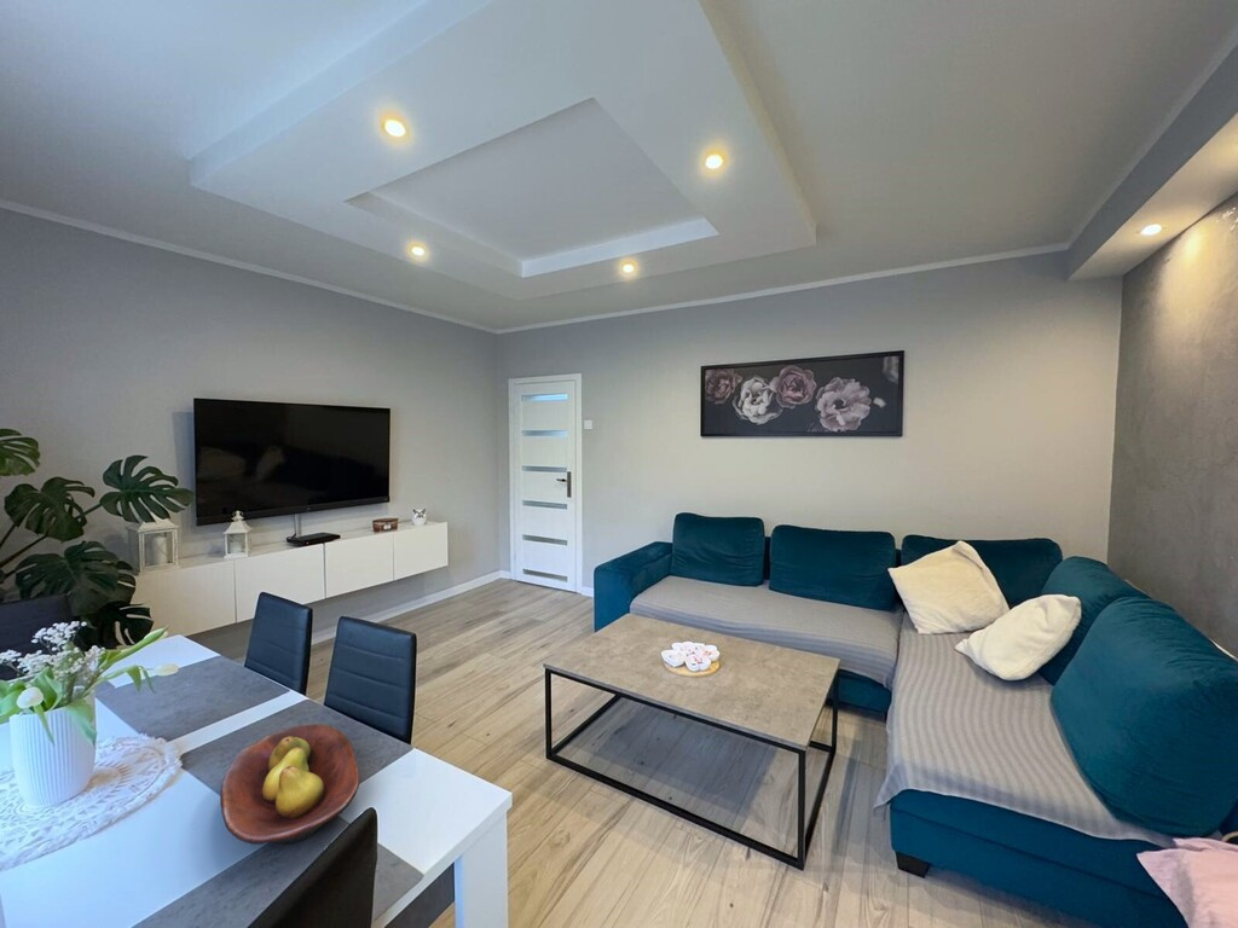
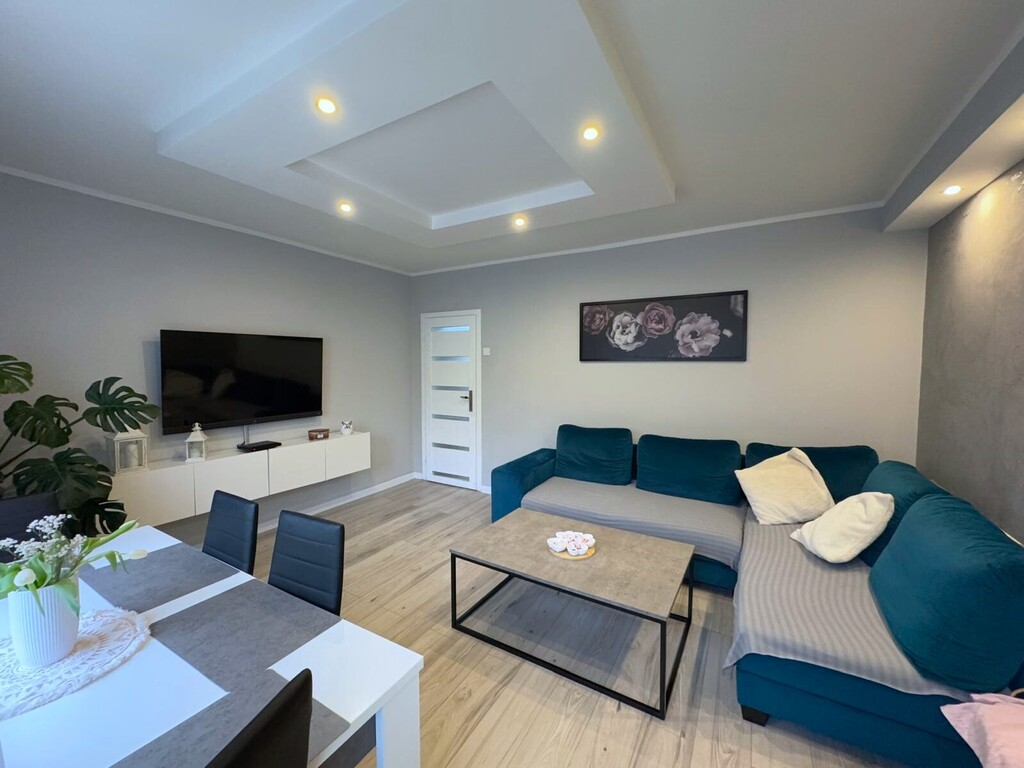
- fruit bowl [219,723,360,846]
